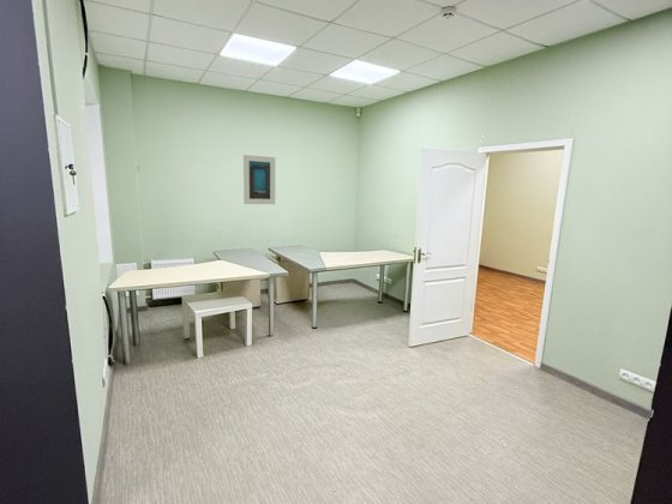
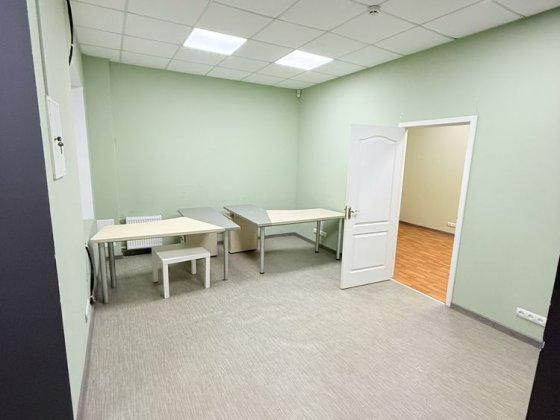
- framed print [242,154,276,205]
